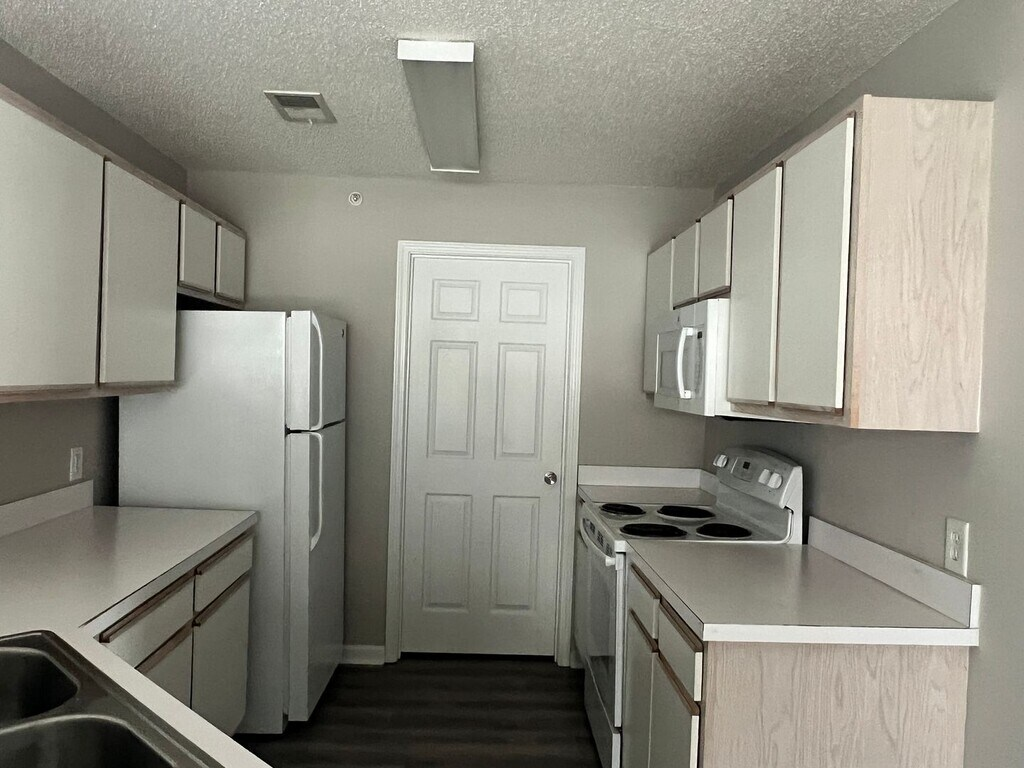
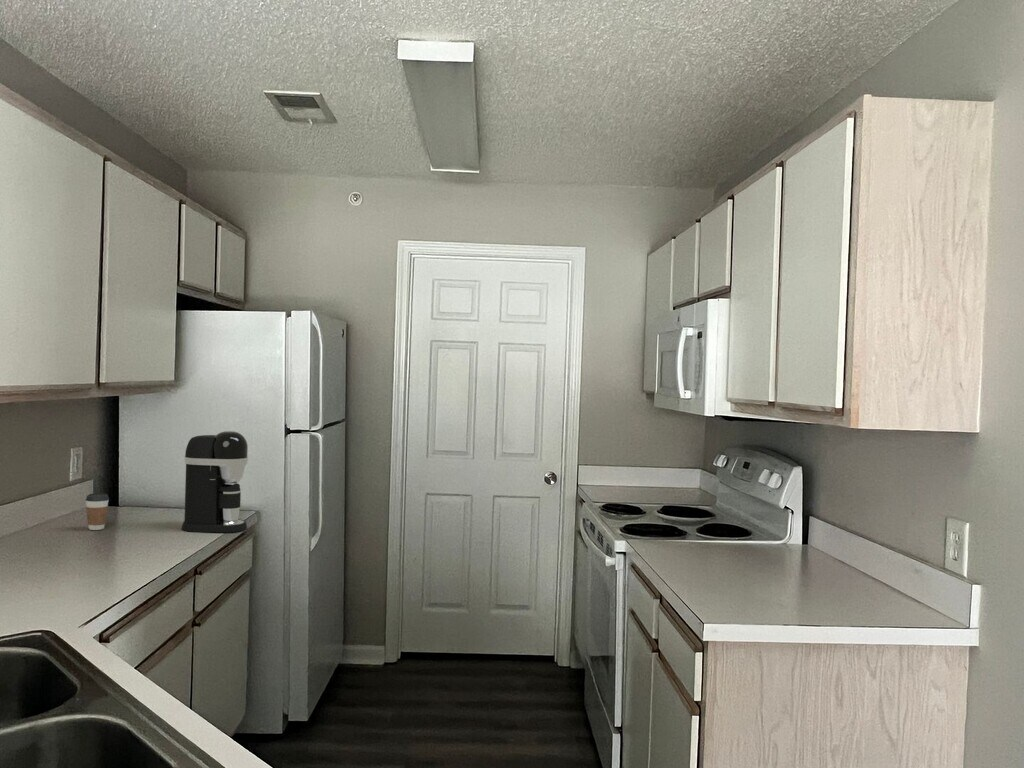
+ coffee cup [85,492,110,531]
+ coffee maker [180,430,249,534]
